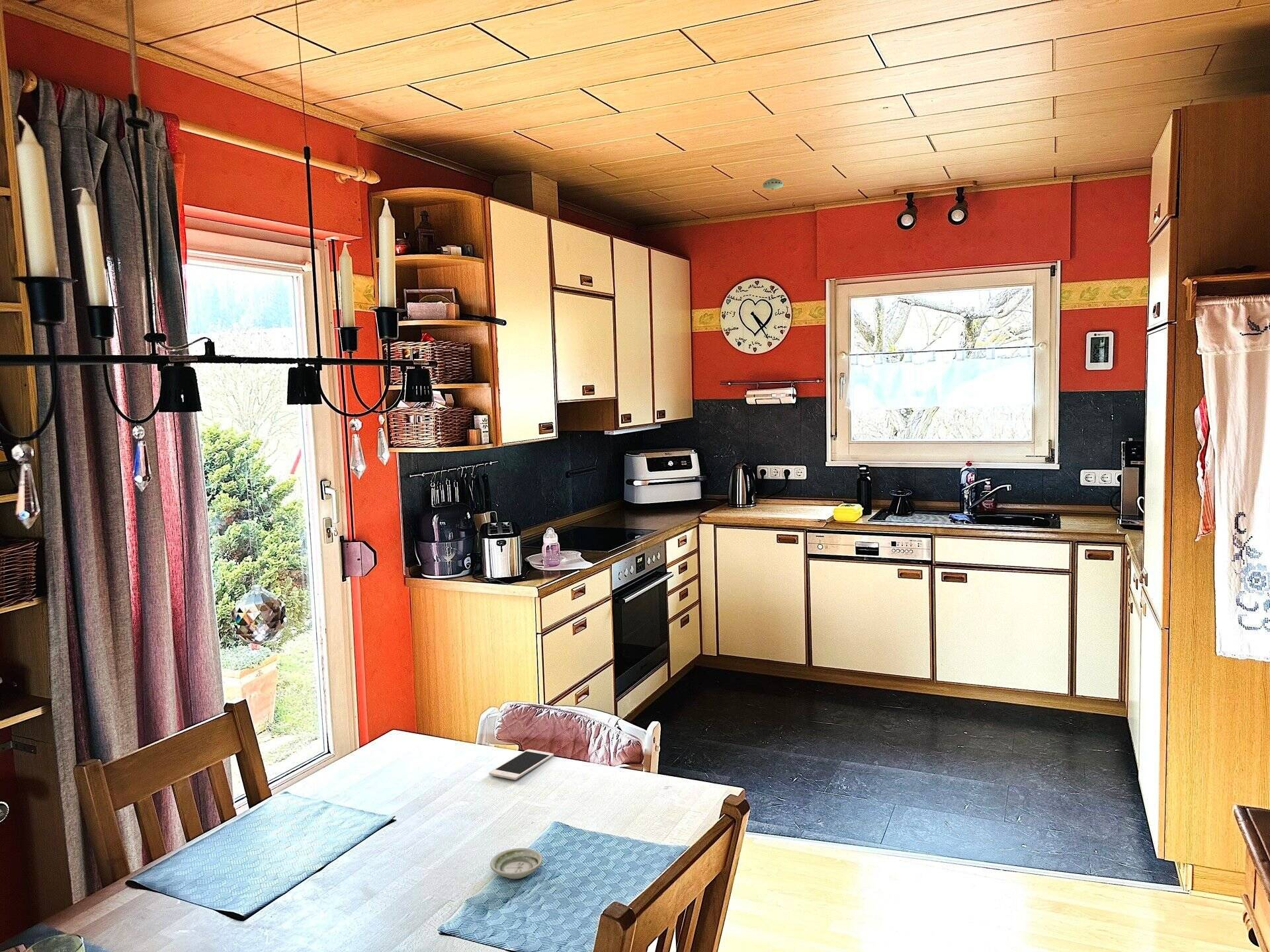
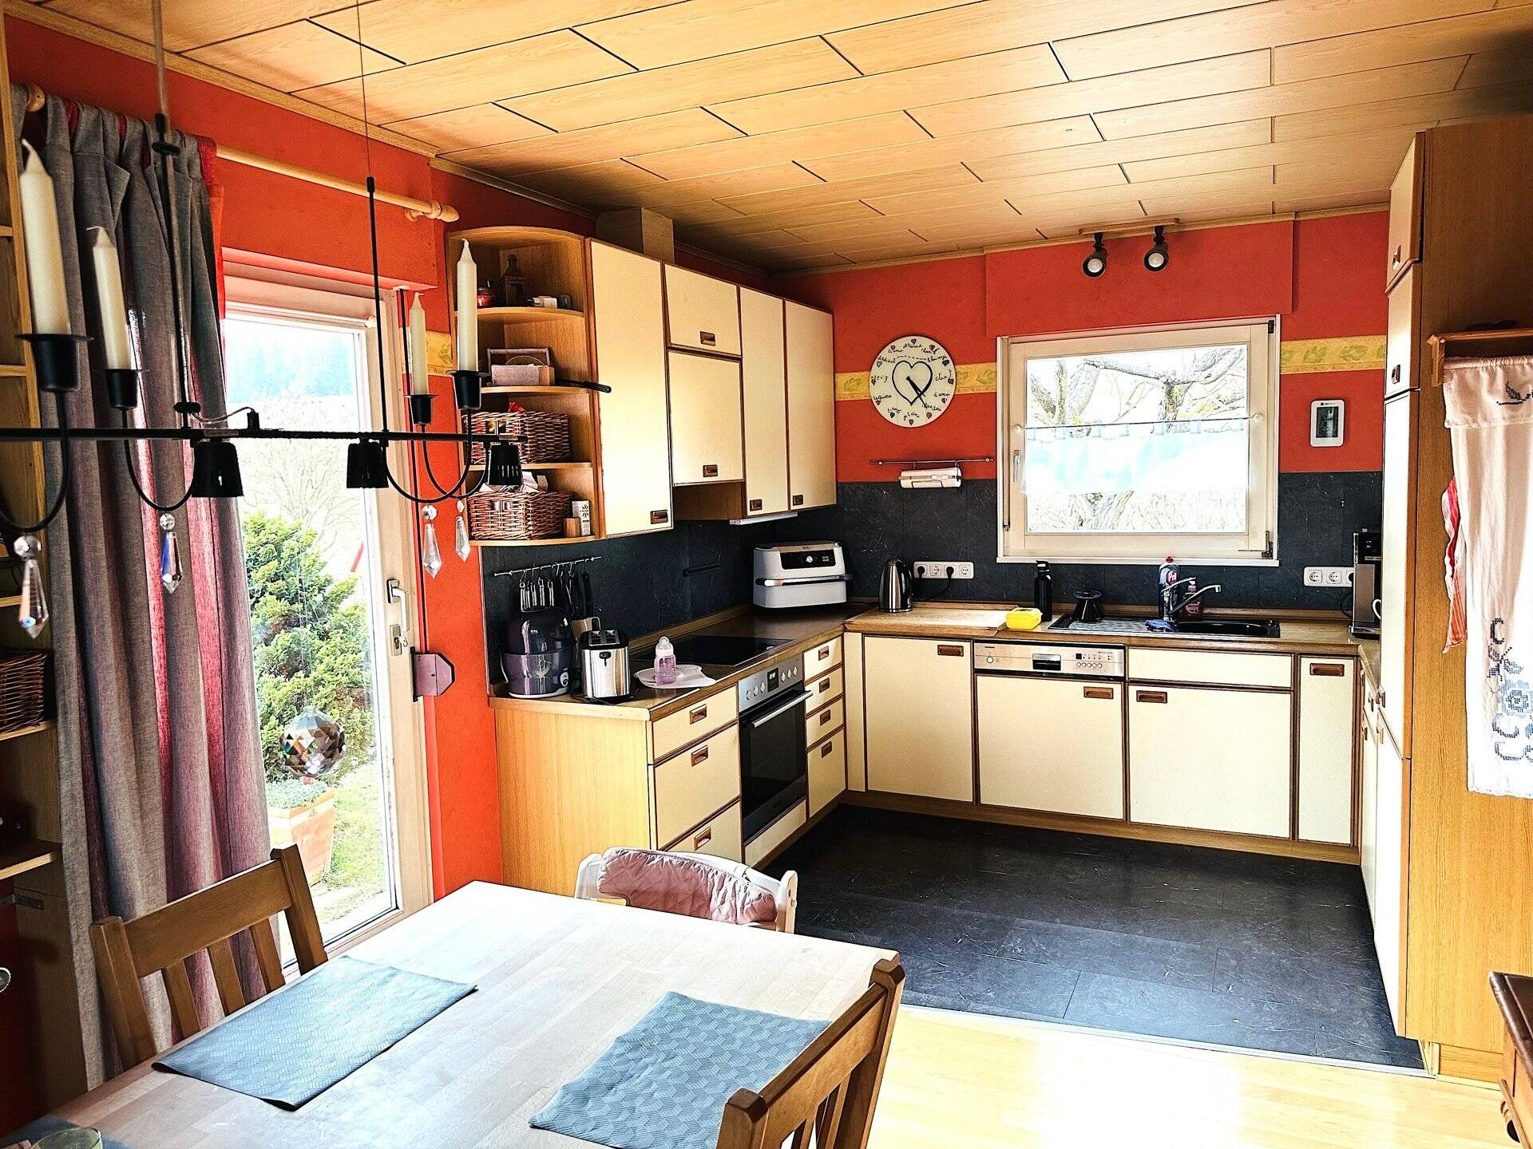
- cell phone [488,749,554,780]
- saucer [489,848,543,880]
- smoke detector [763,178,784,190]
